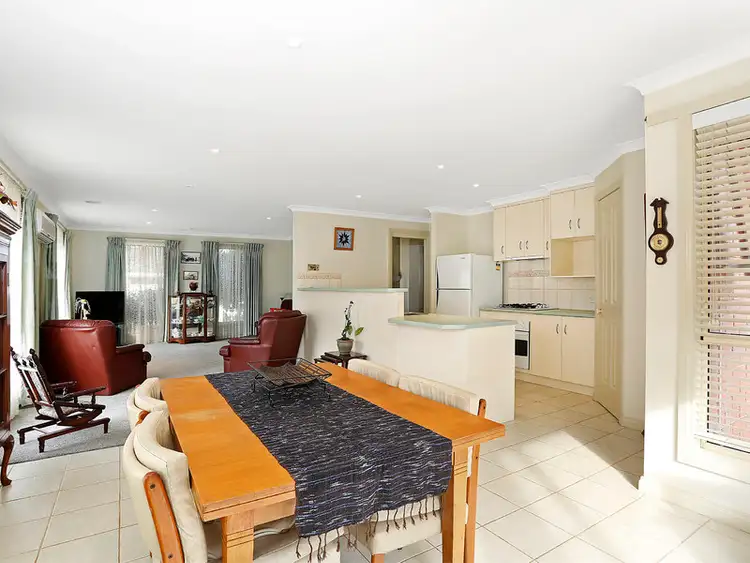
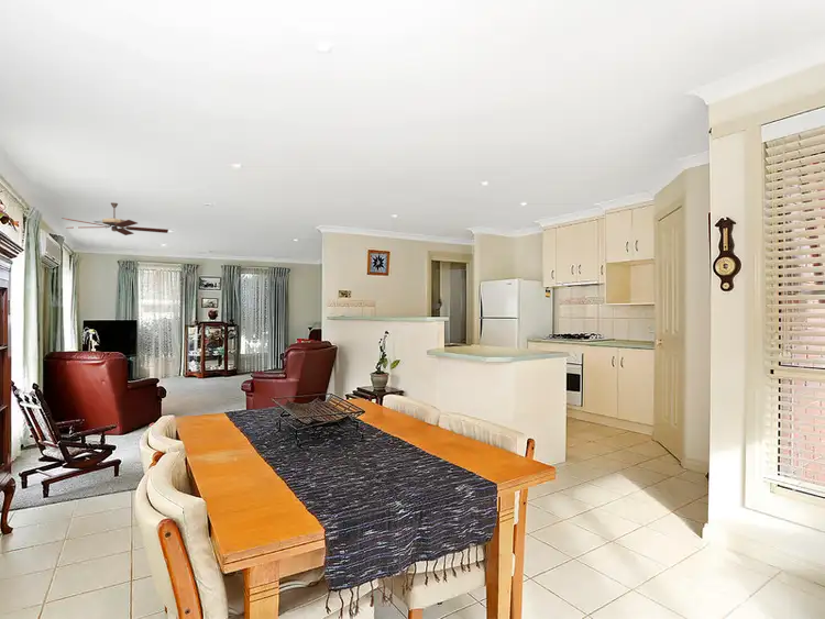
+ ceiling fan [61,201,169,236]
